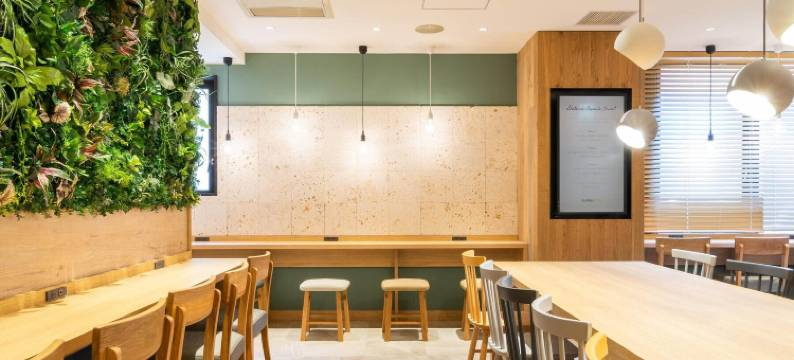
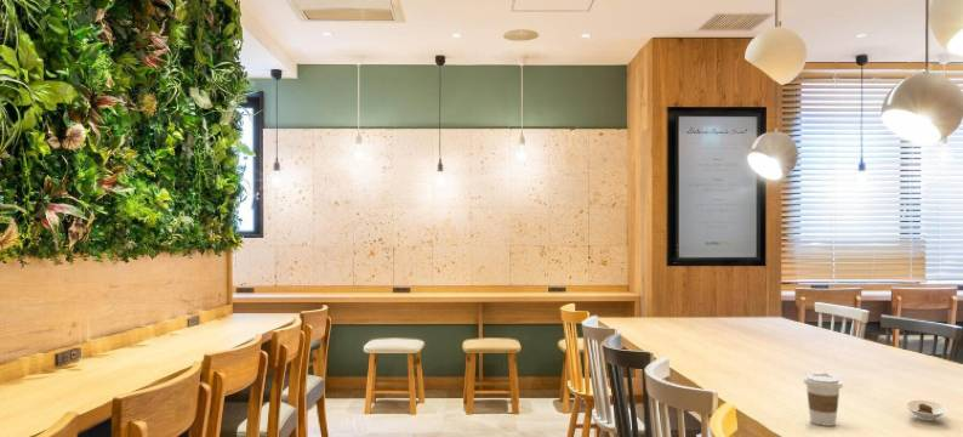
+ saucer [905,398,947,421]
+ coffee cup [803,371,844,427]
